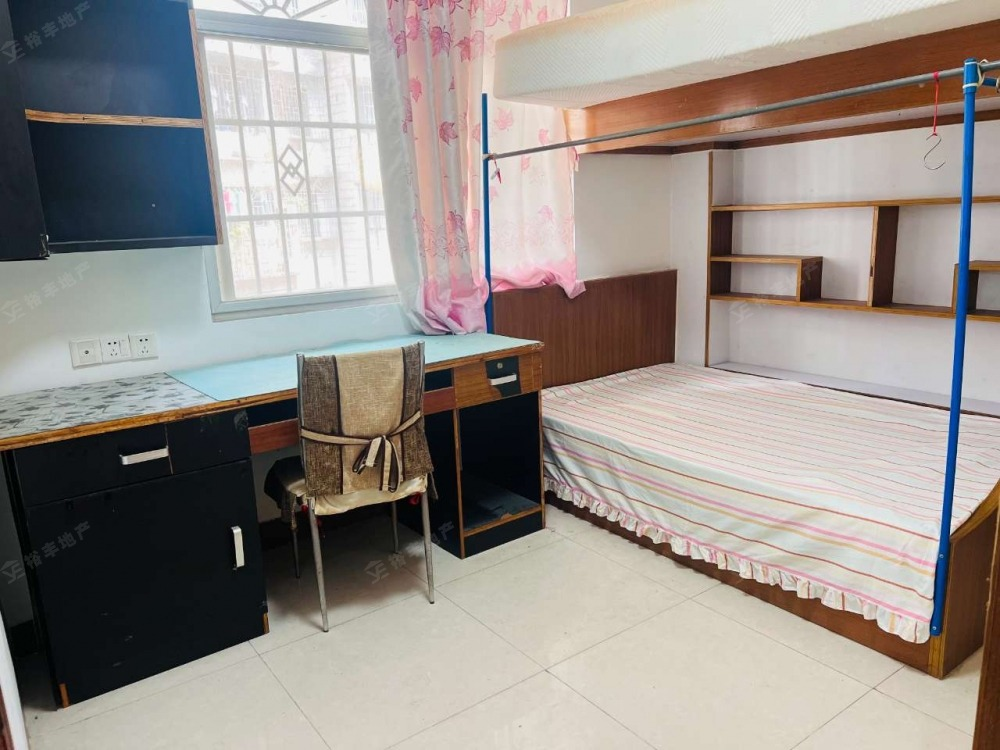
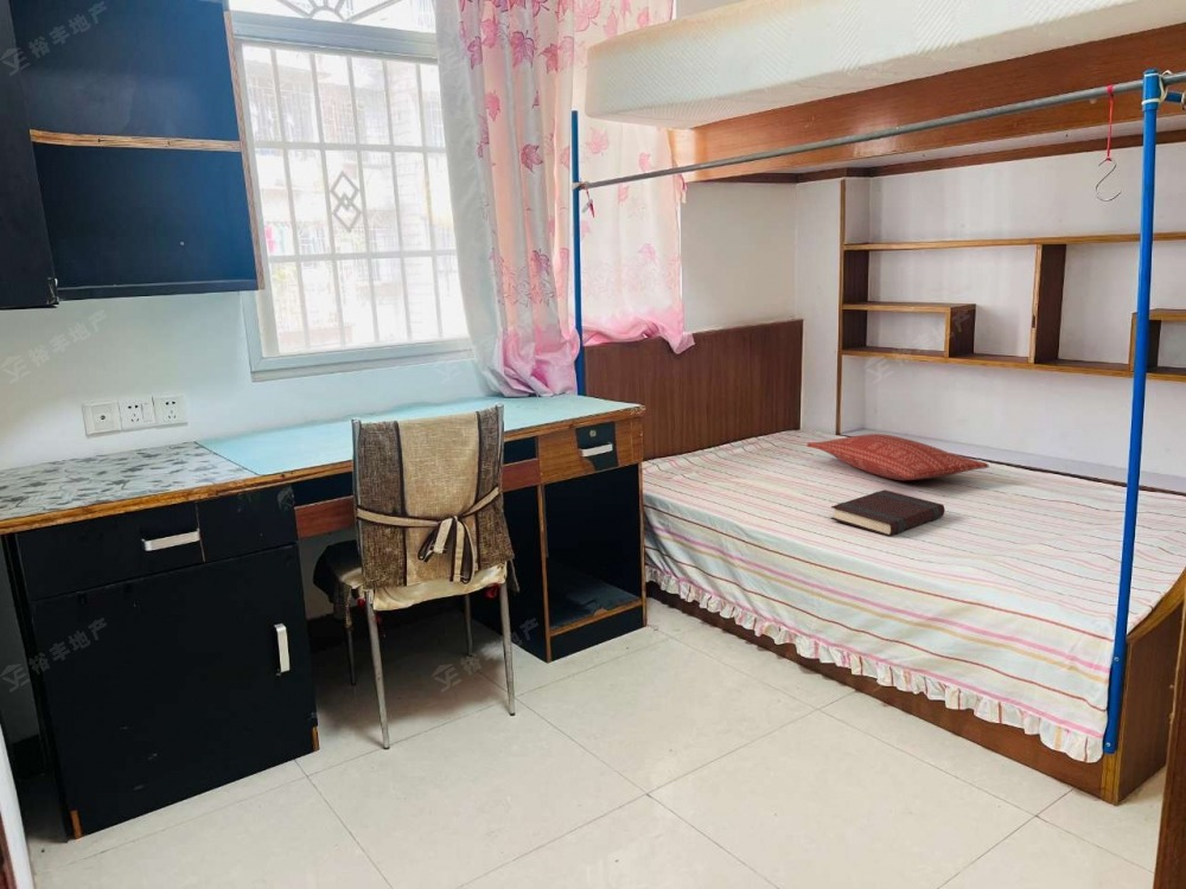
+ book [829,488,945,537]
+ pillow [805,433,990,481]
